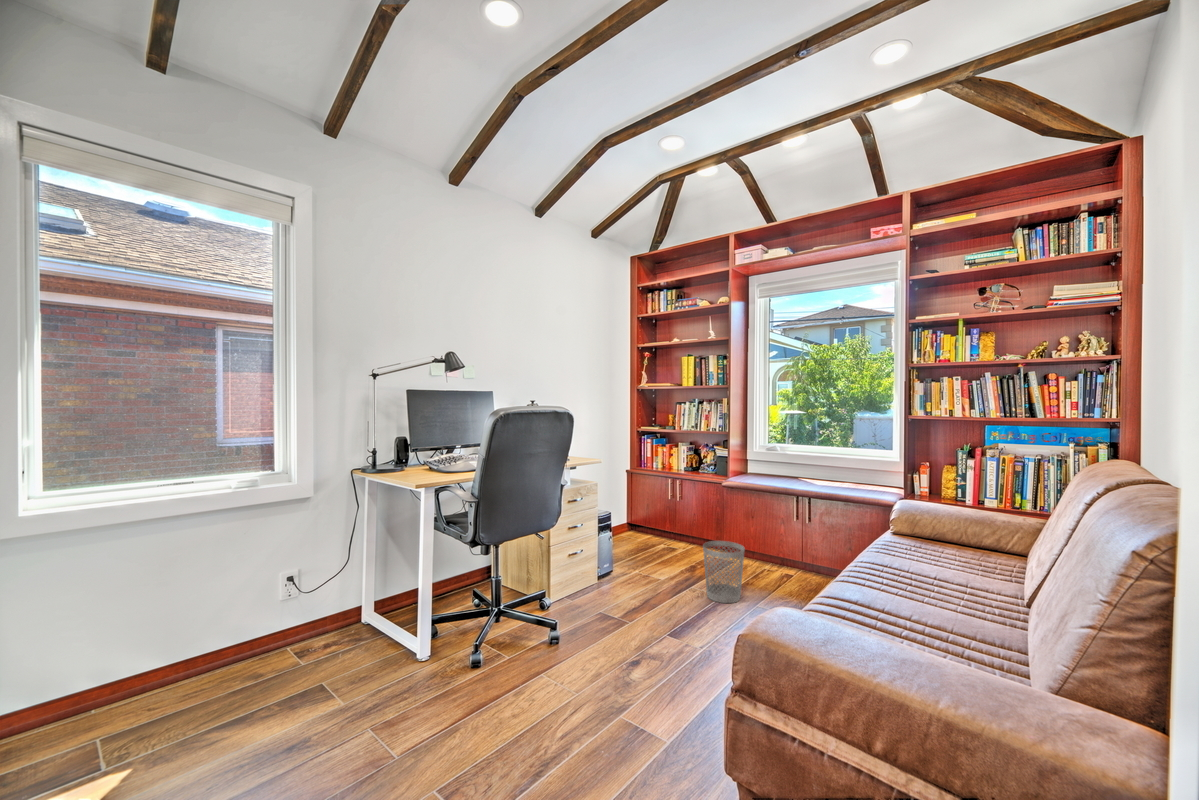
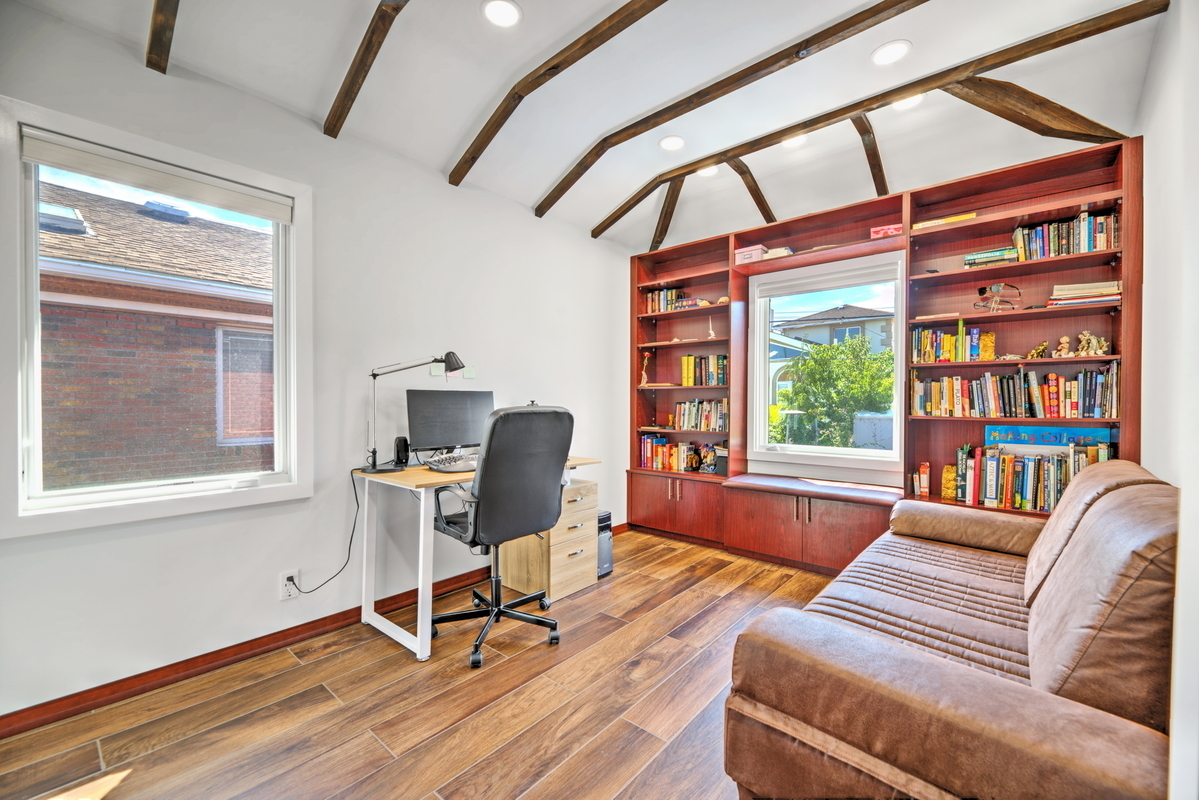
- wastebasket [702,540,746,604]
